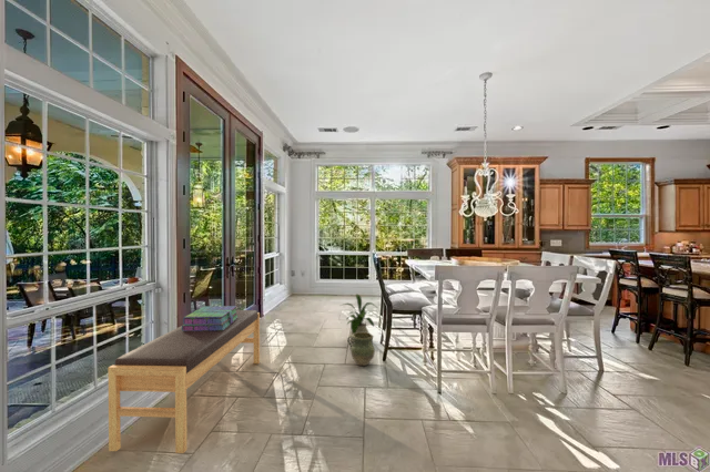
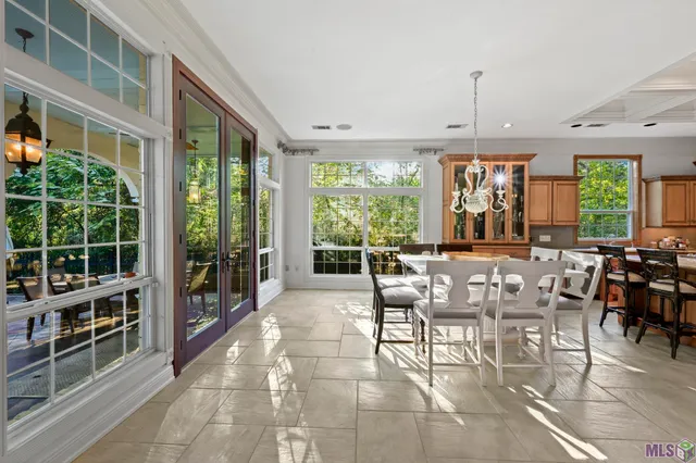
- bench [106,309,261,454]
- stack of books [181,305,239,331]
- ceramic jug [346,332,376,367]
- house plant [338,293,377,343]
